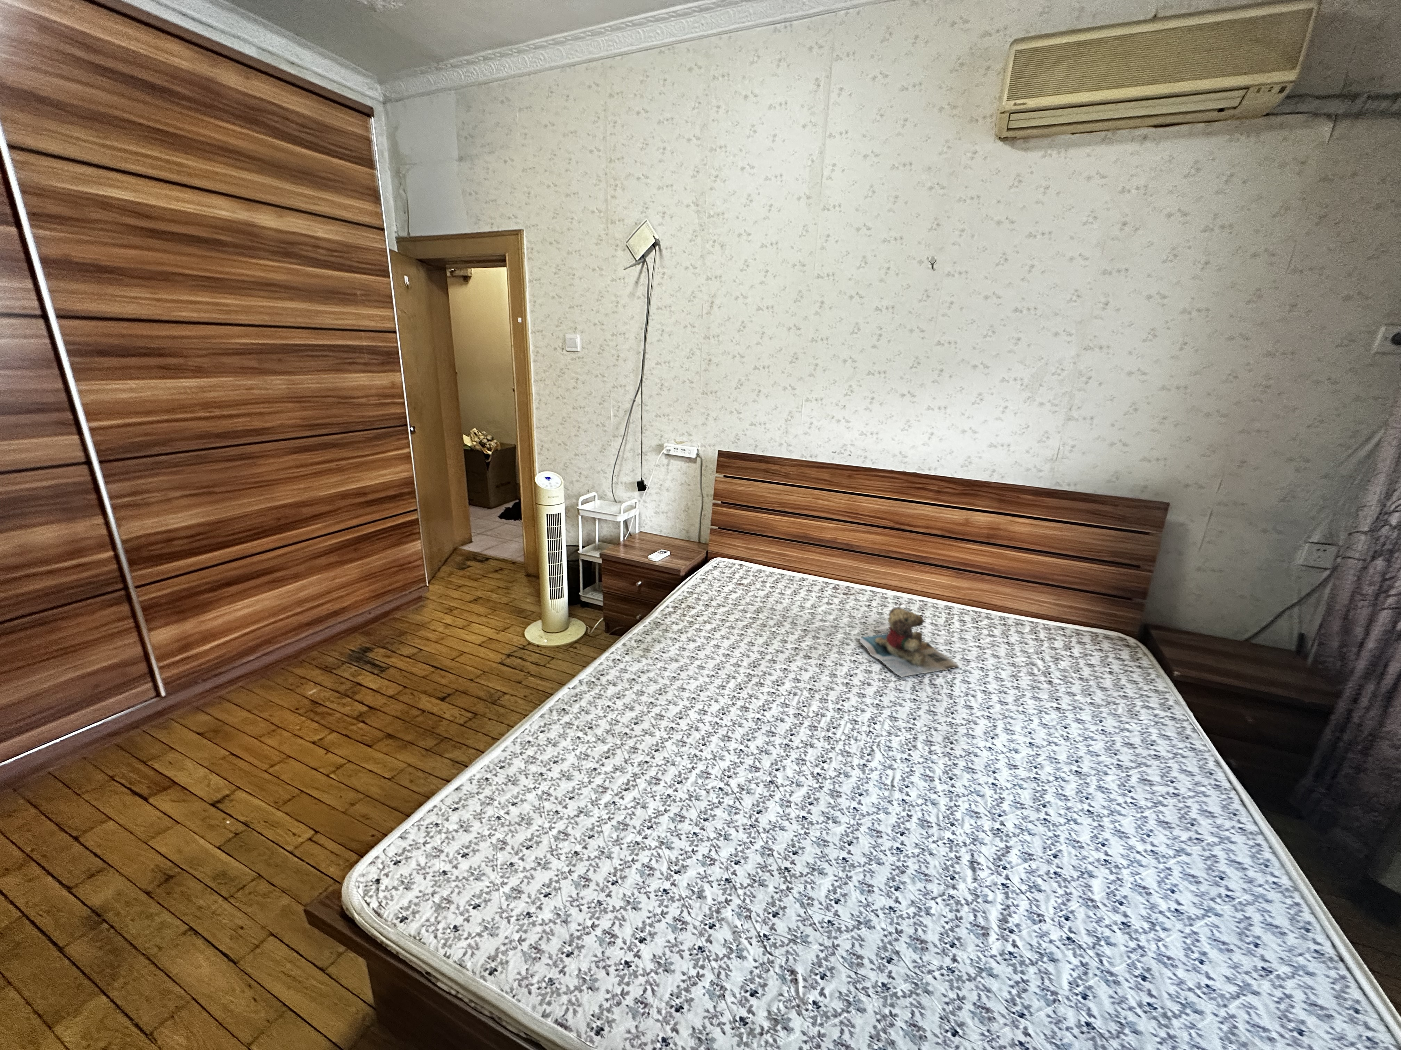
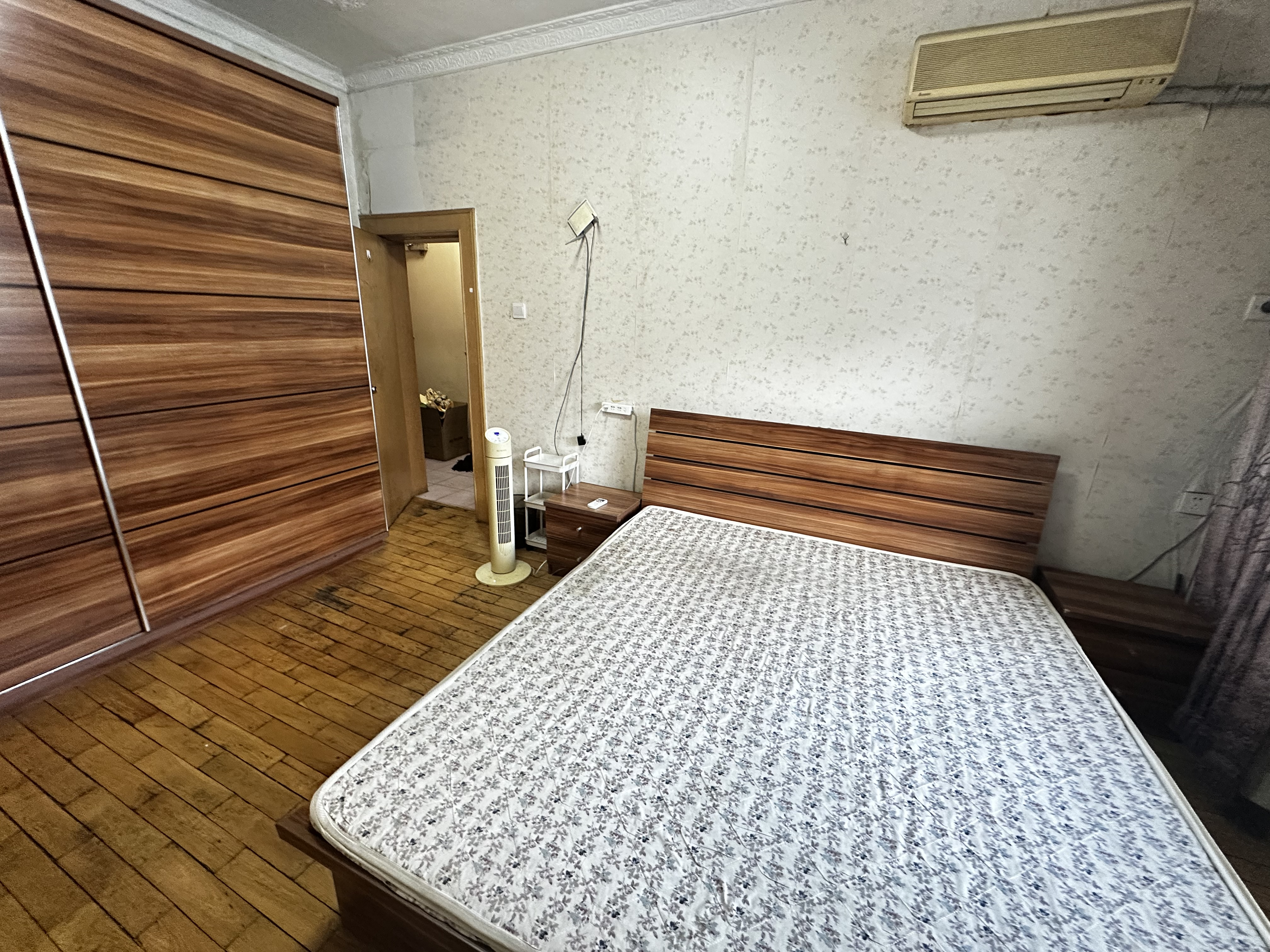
- teddy bear [859,607,961,677]
